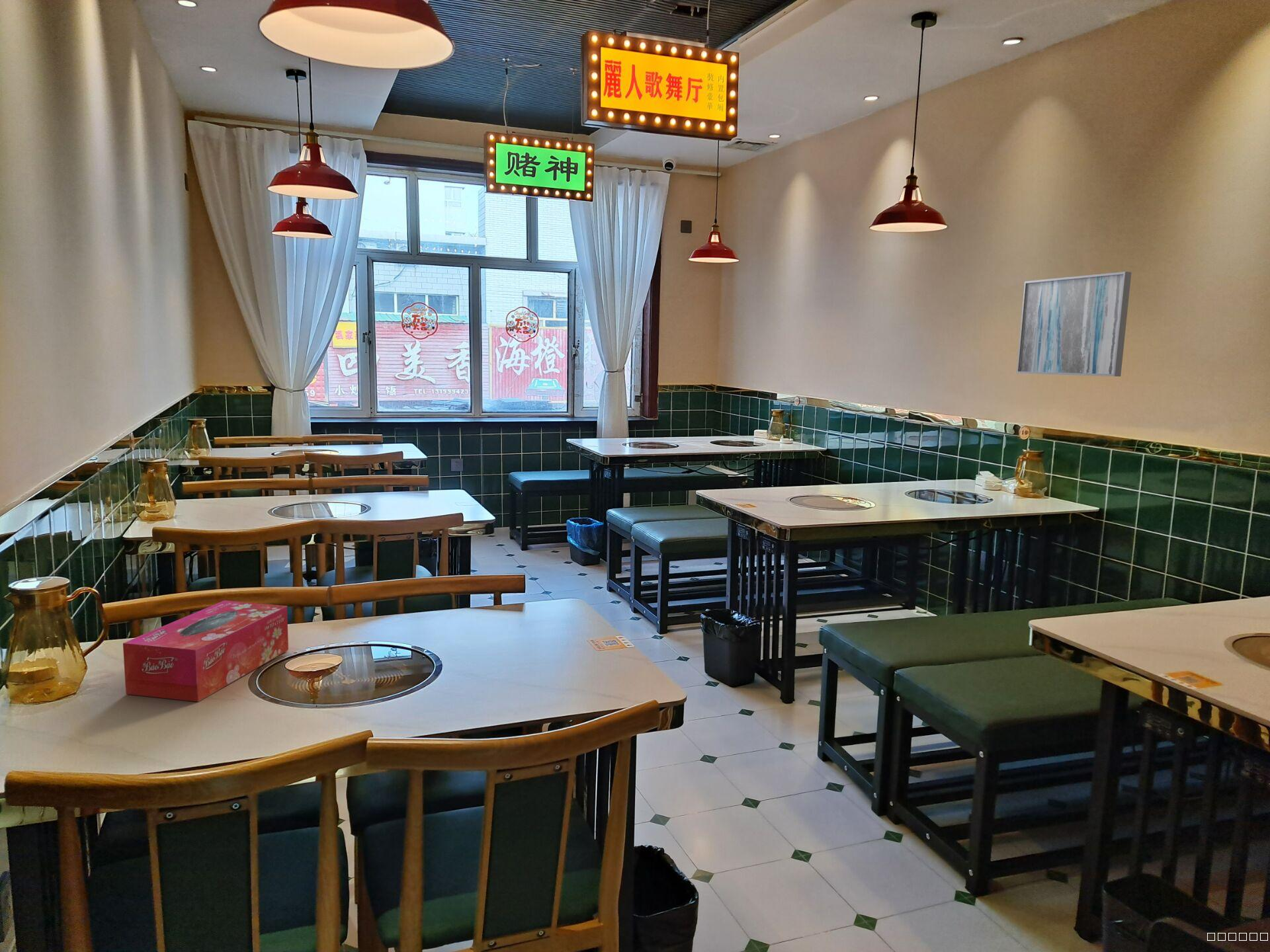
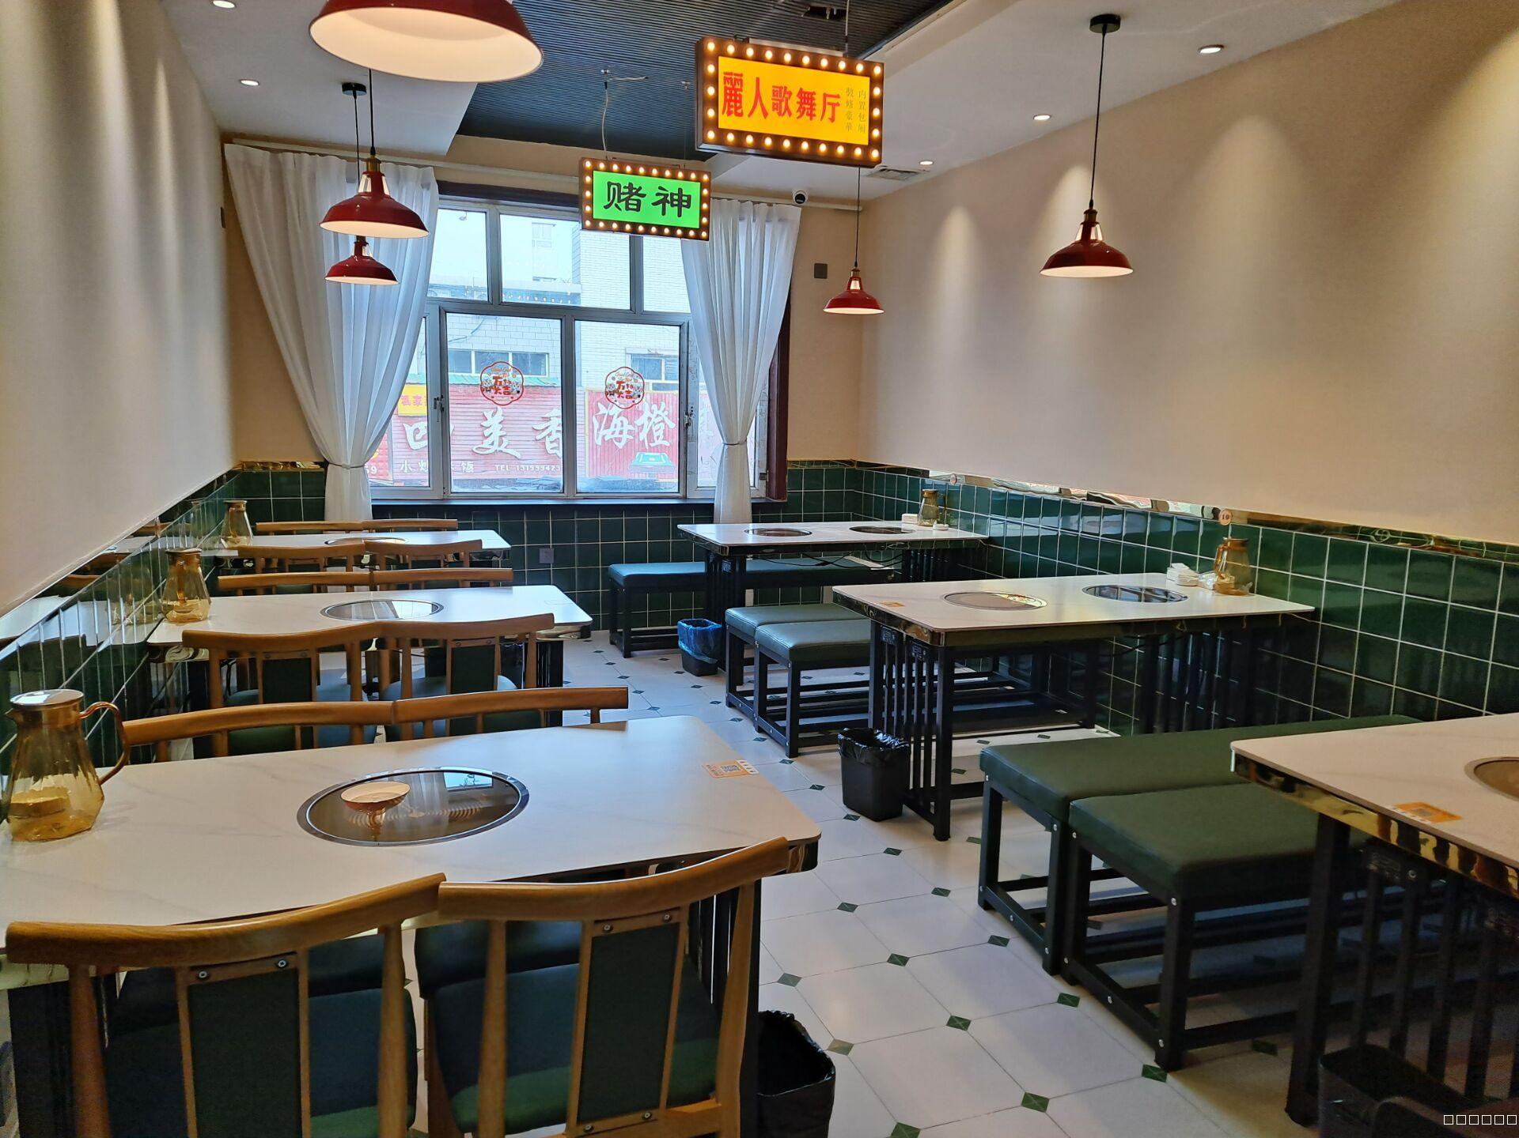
- tissue box [122,600,289,702]
- wall art [1016,271,1132,377]
